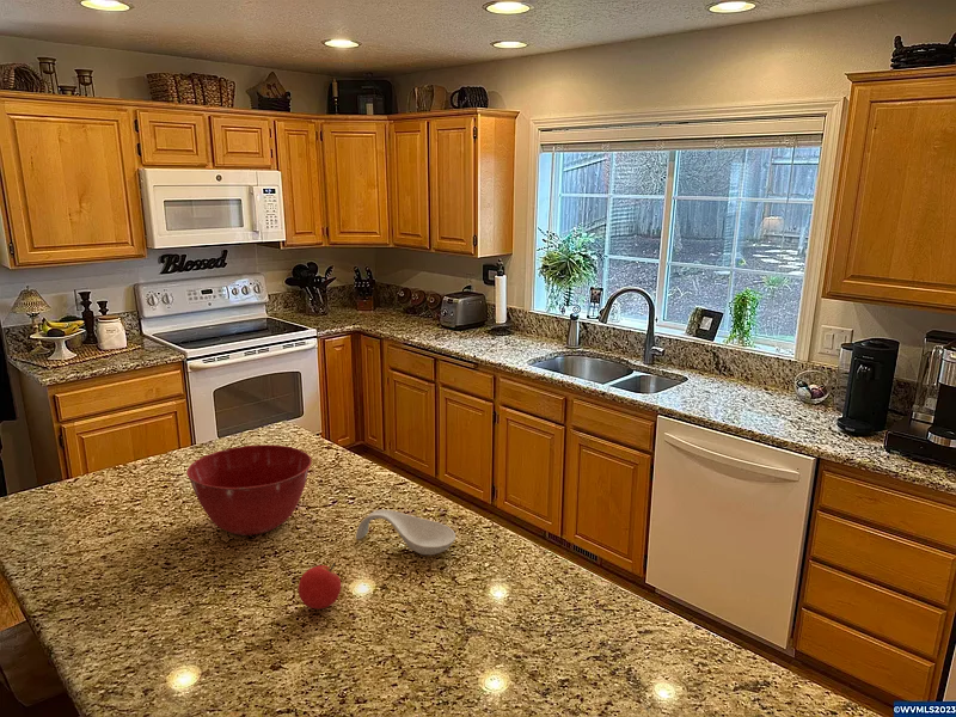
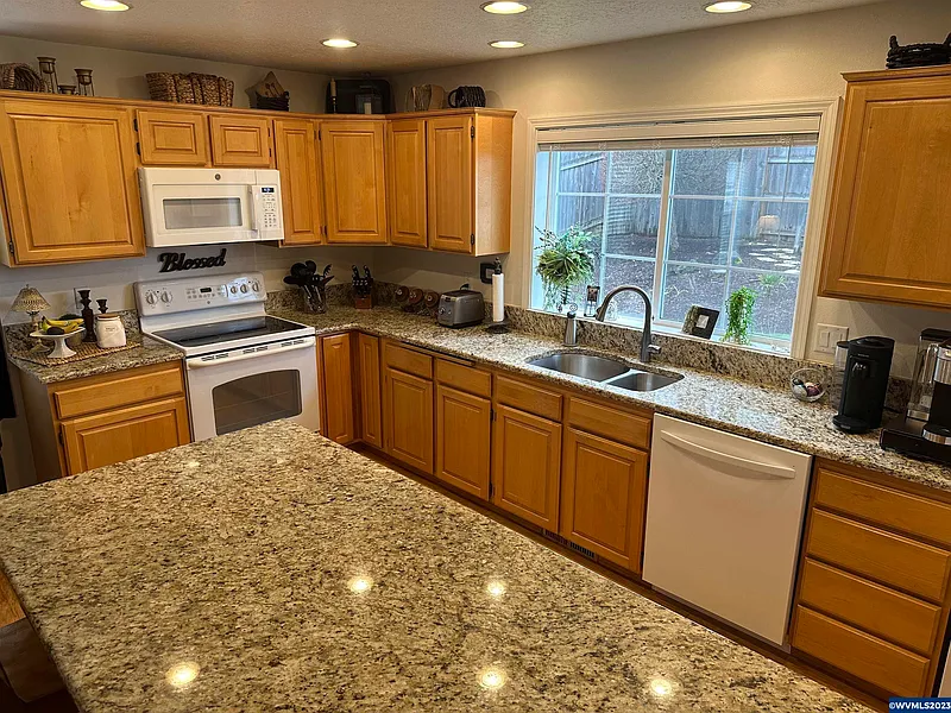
- mixing bowl [185,443,313,537]
- fruit [298,562,342,611]
- spoon rest [355,509,456,556]
